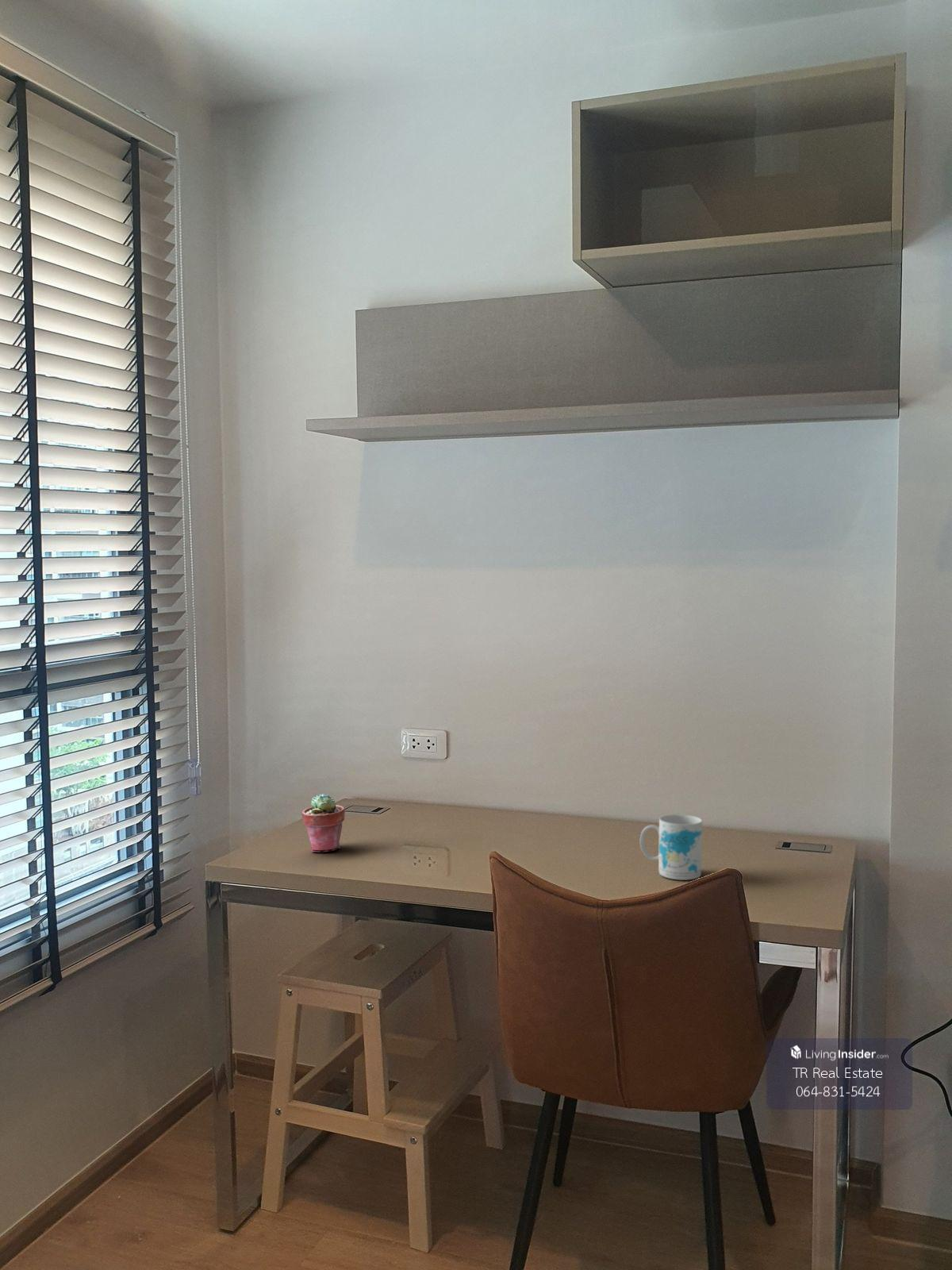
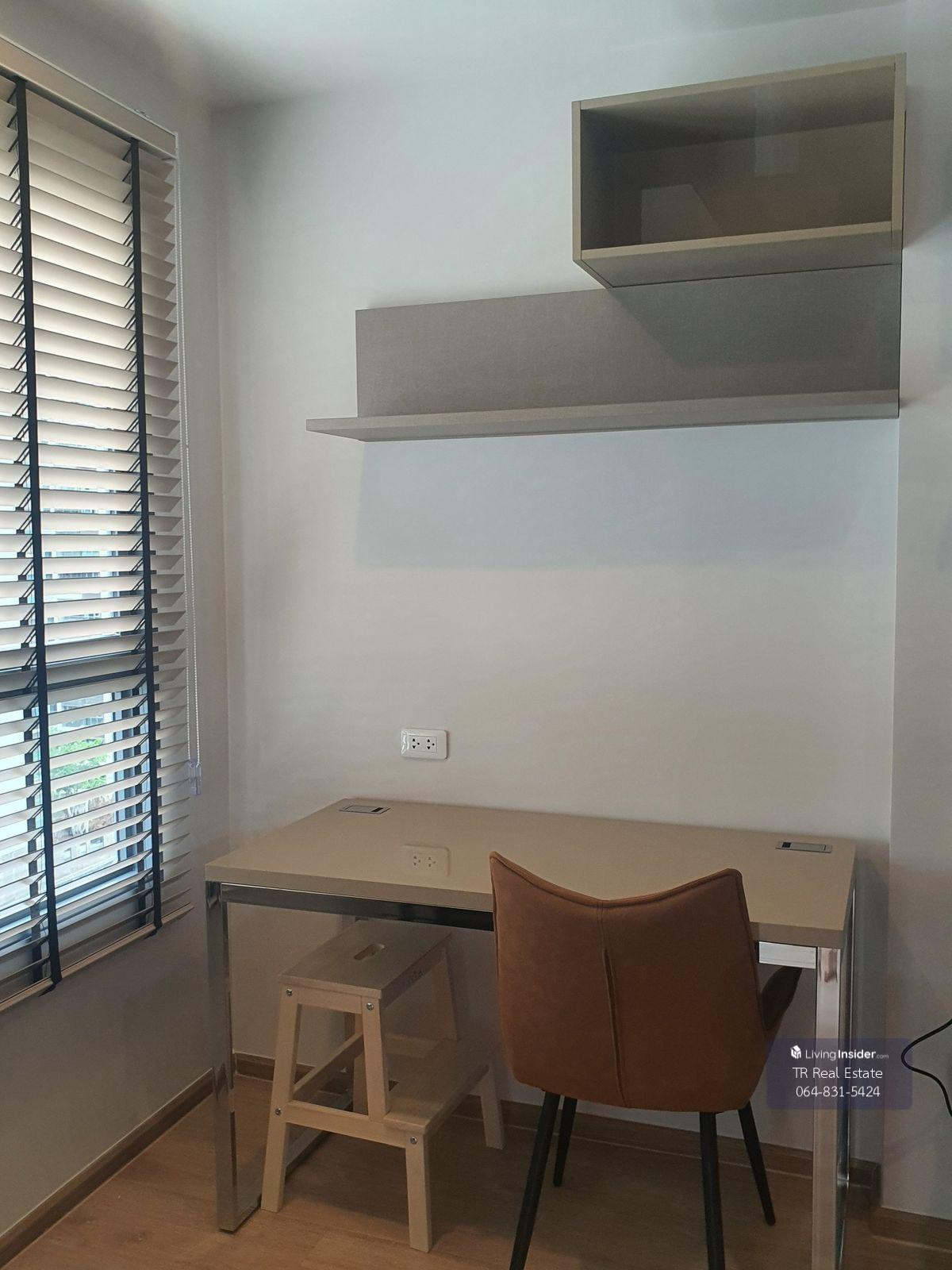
- potted succulent [301,793,346,853]
- mug [639,814,703,881]
